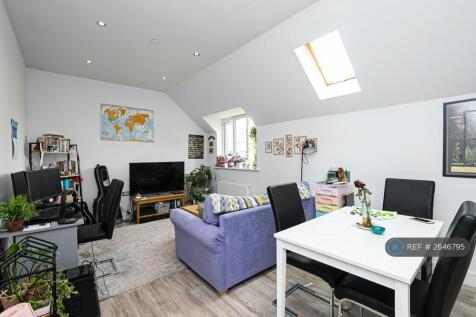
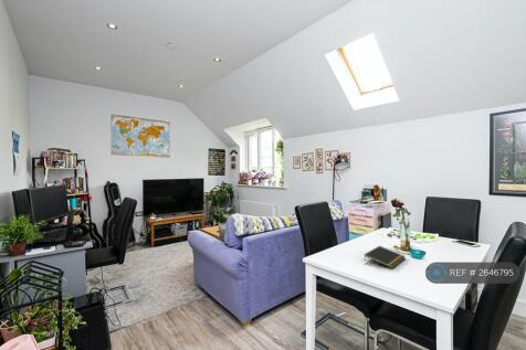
+ notepad [364,245,406,269]
